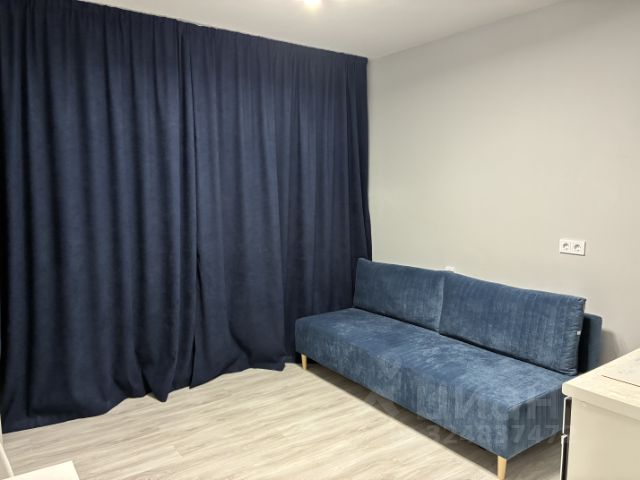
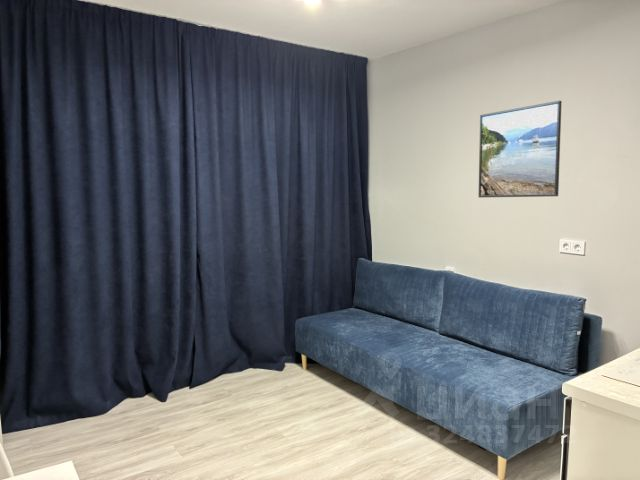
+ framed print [478,100,563,198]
